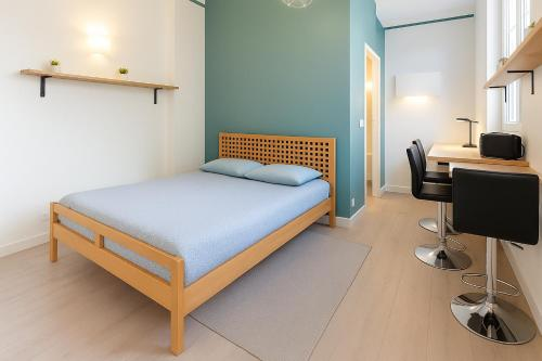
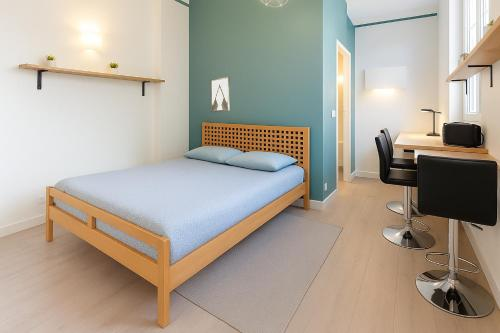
+ wall art [210,76,230,113]
